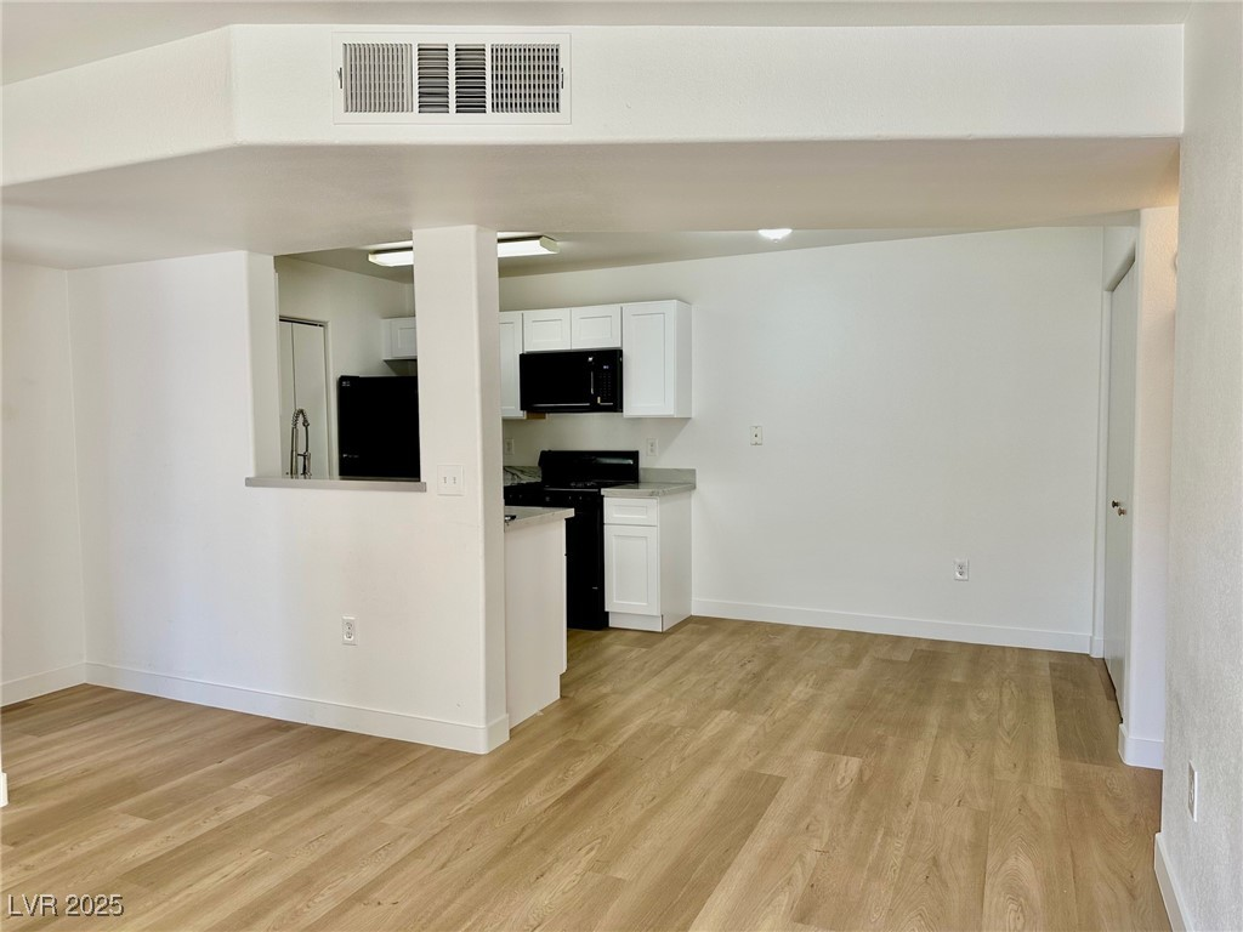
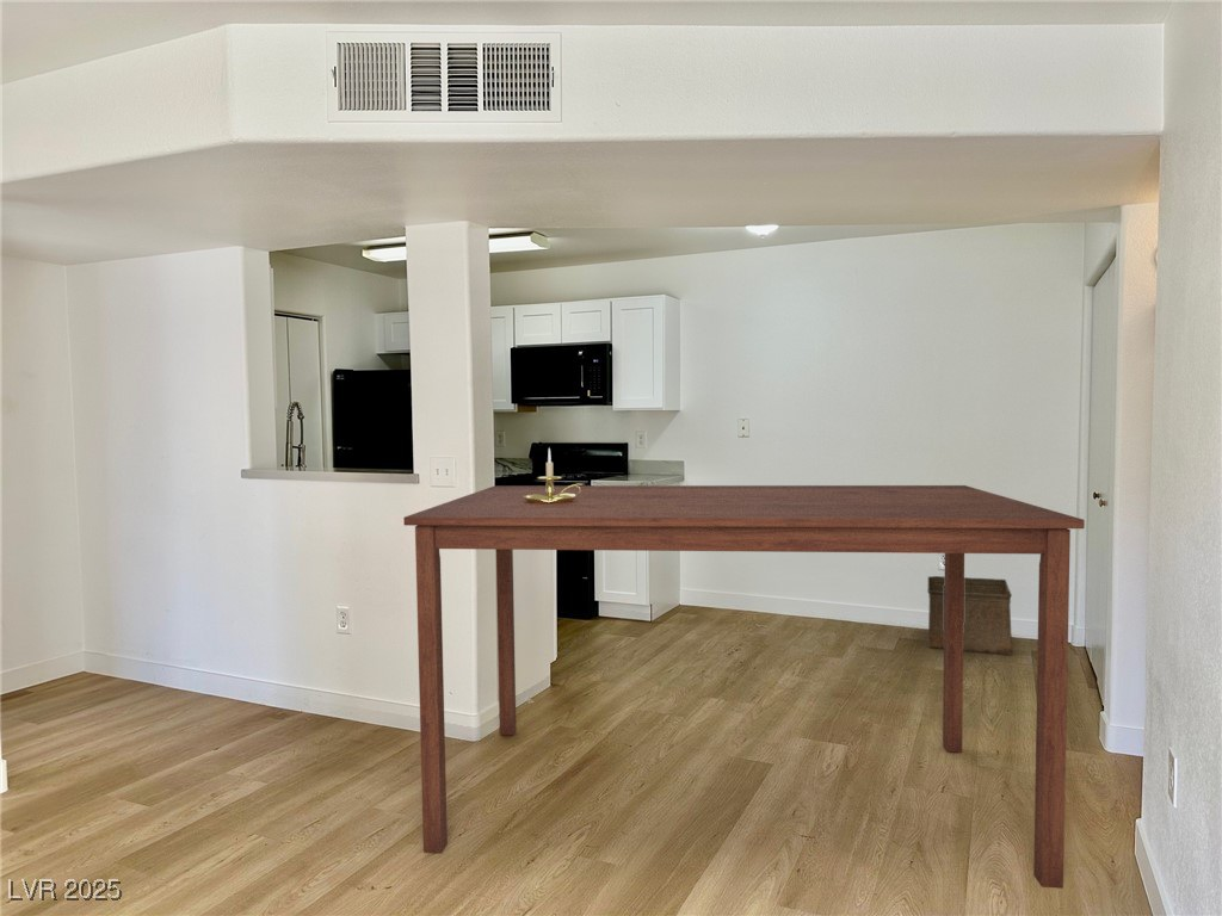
+ dining table [402,484,1086,890]
+ storage bin [926,575,1014,656]
+ candle holder [524,447,585,503]
